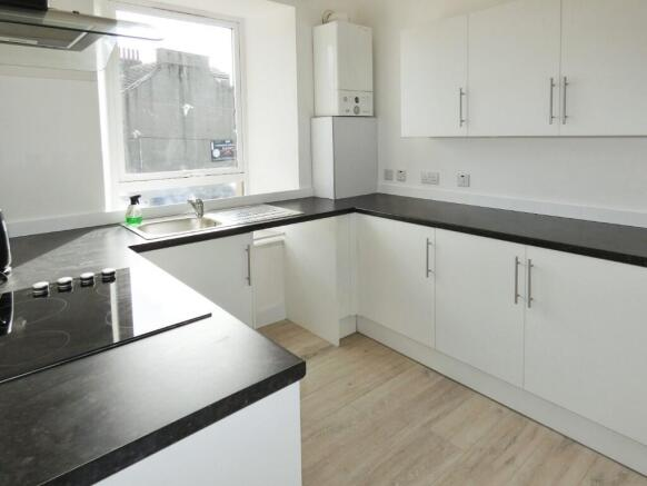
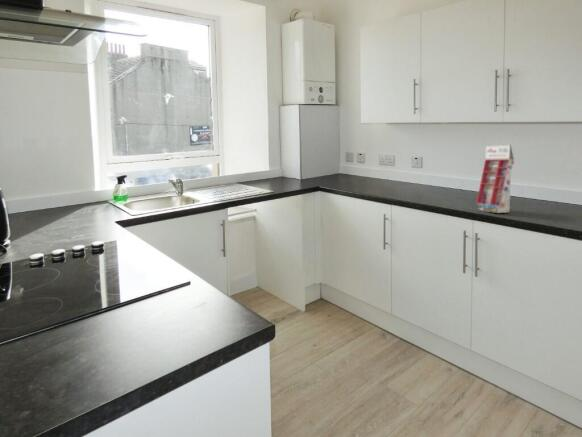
+ gift box [475,144,515,214]
